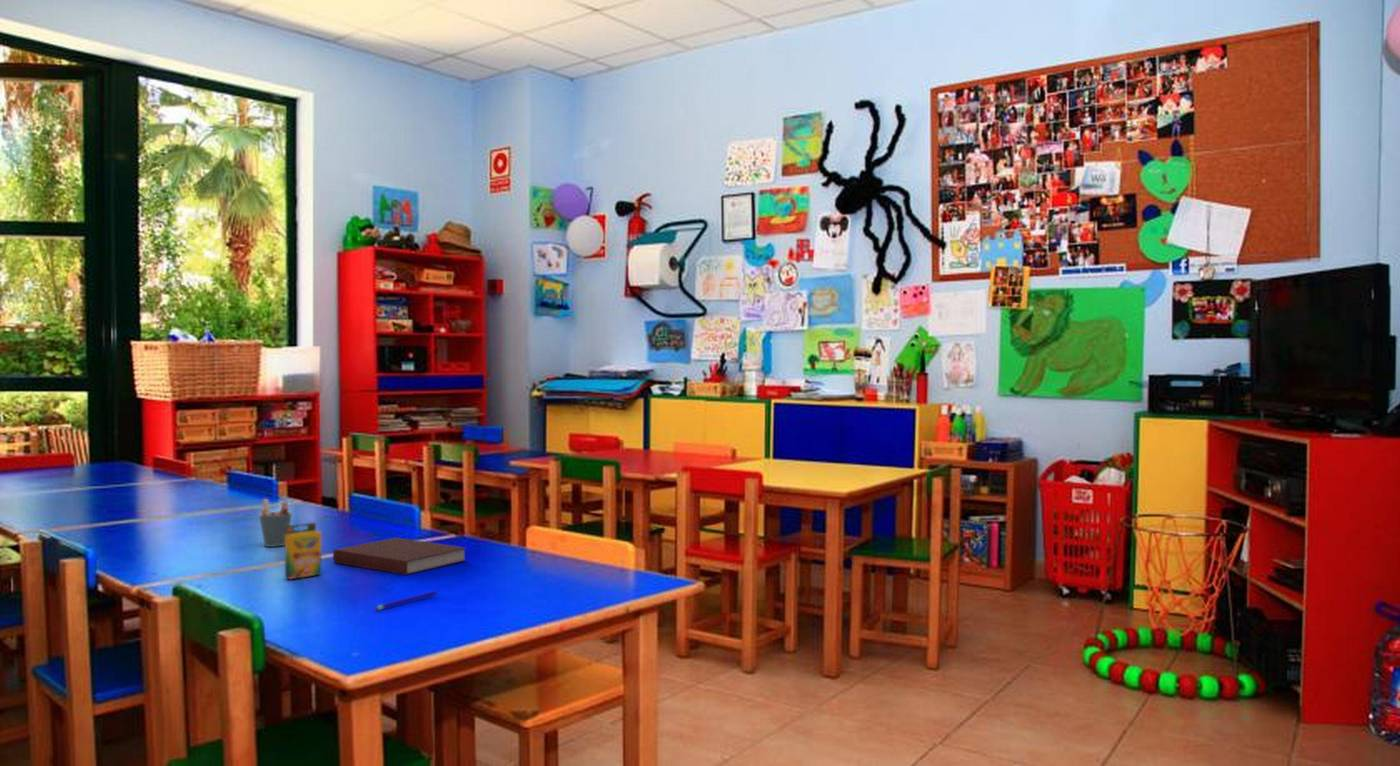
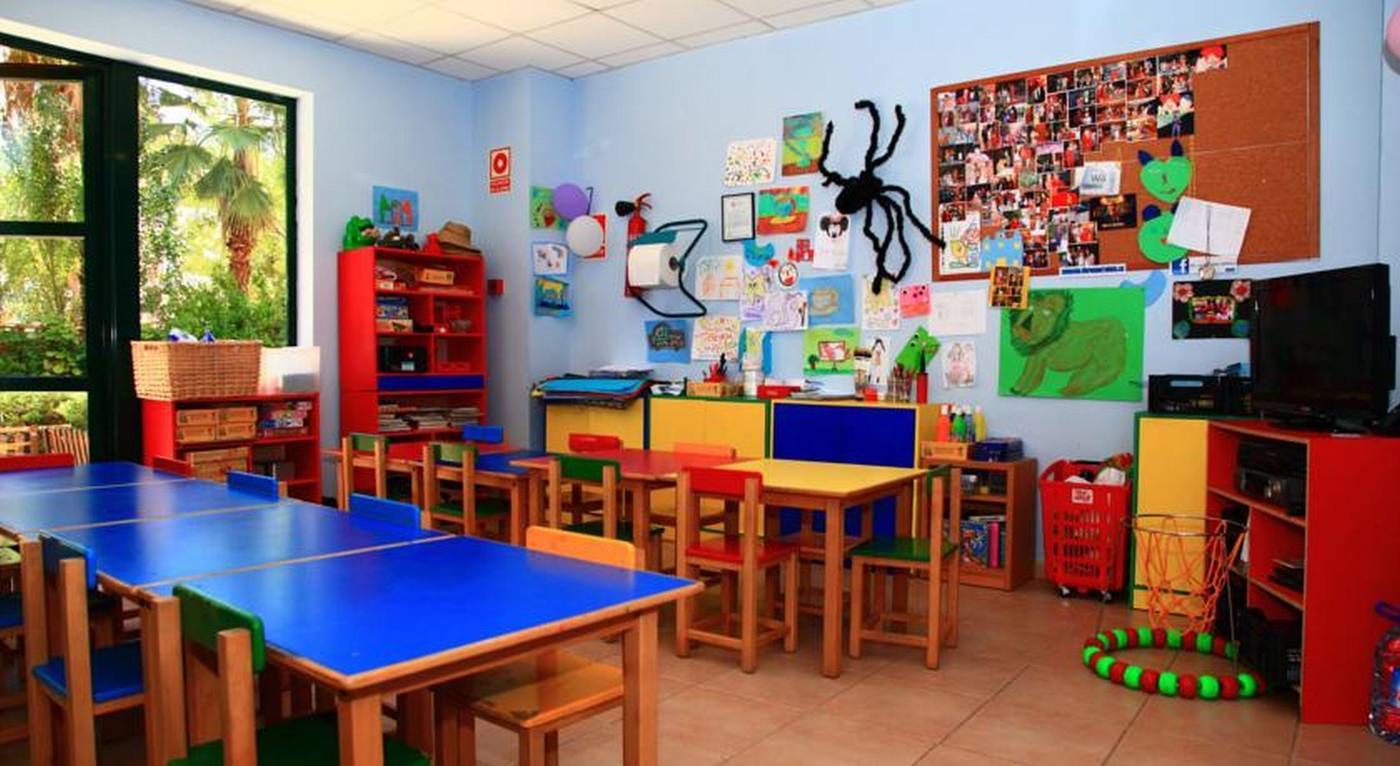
- notebook [332,537,468,576]
- crayon box [284,521,323,580]
- pen [374,590,438,611]
- pen holder [258,498,293,548]
